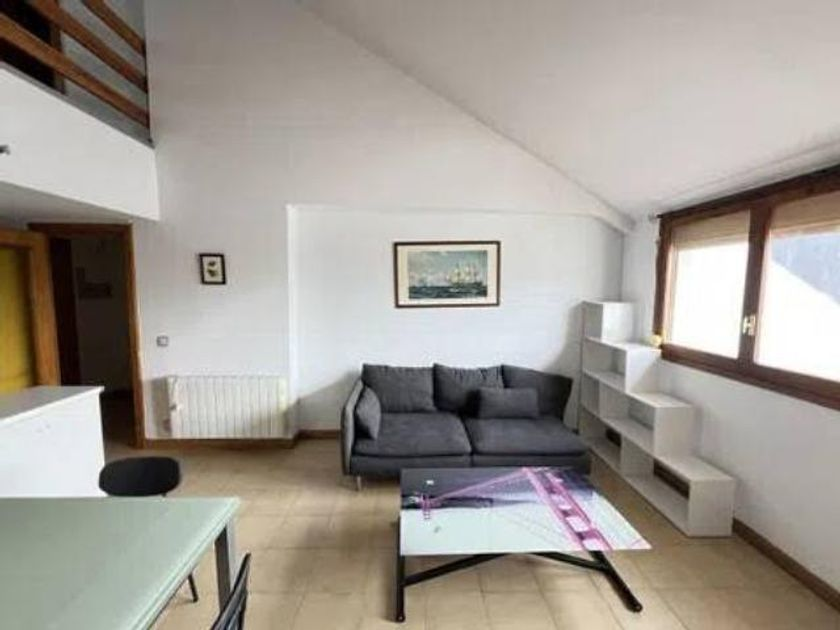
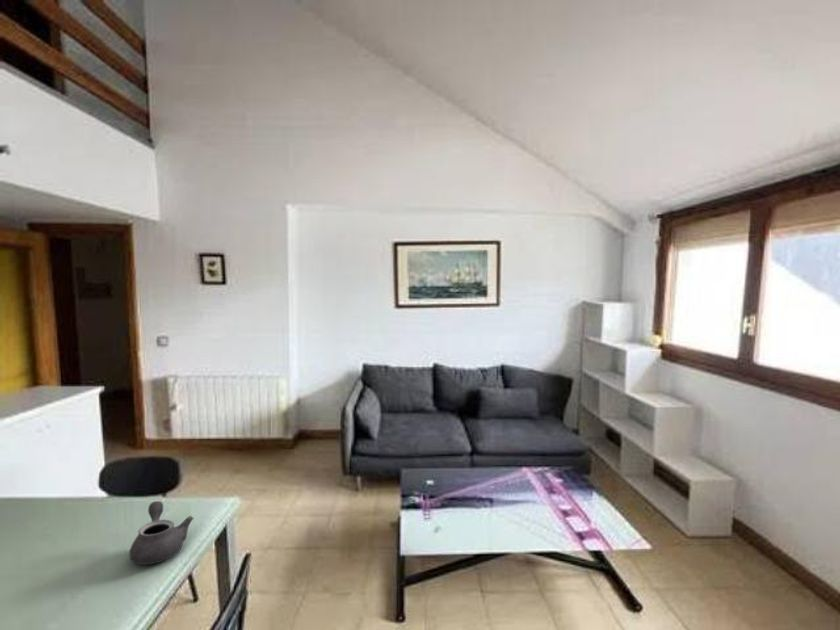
+ teapot [128,500,195,566]
